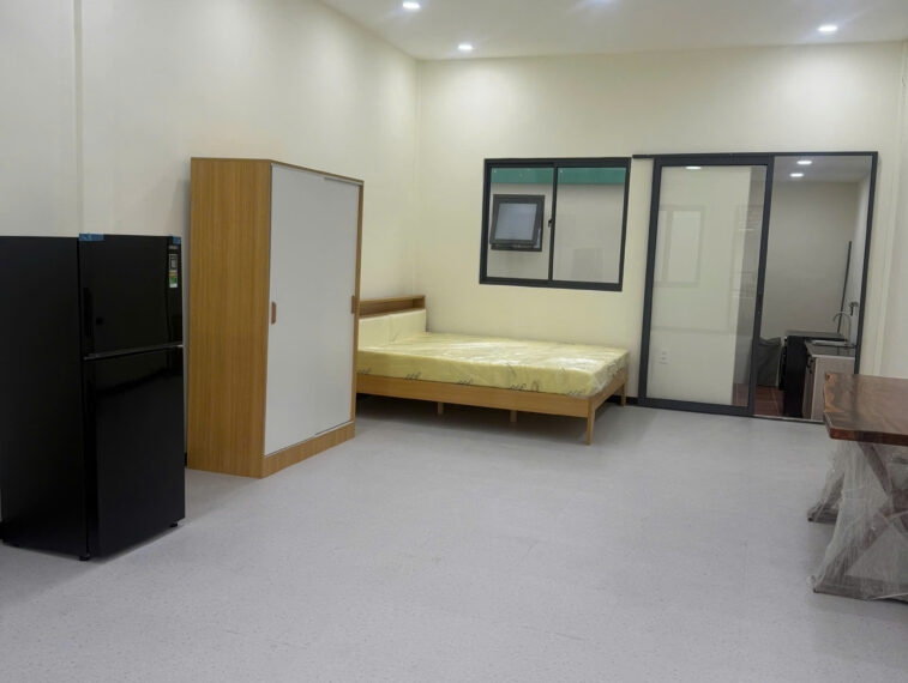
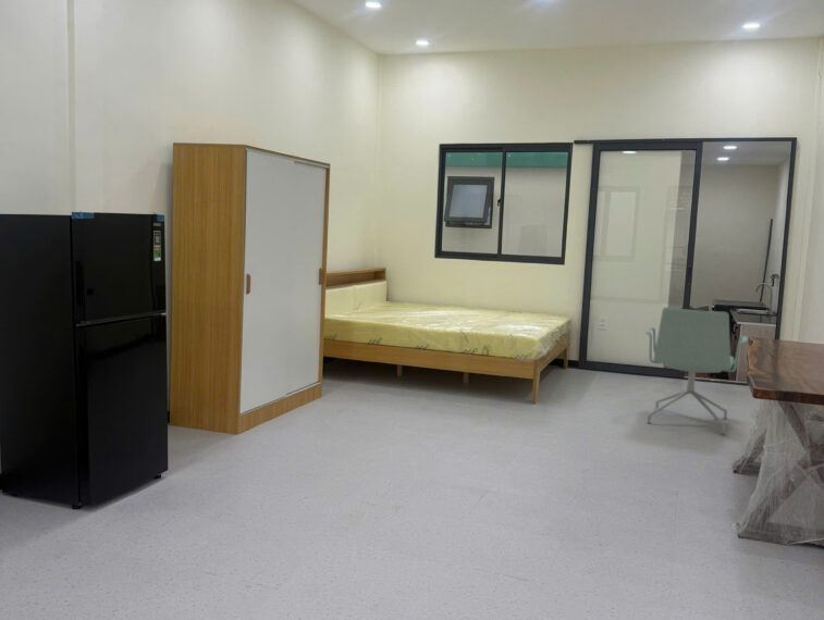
+ office chair [643,306,749,435]
